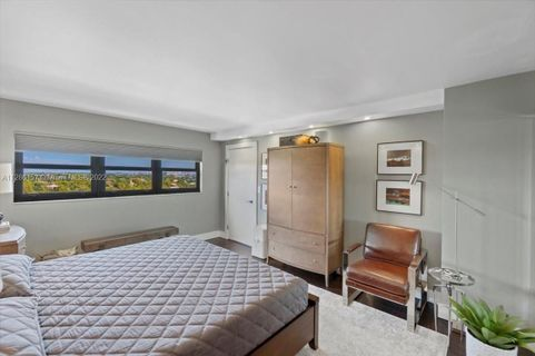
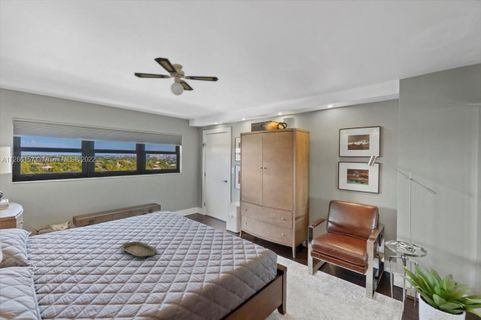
+ serving tray [118,241,158,259]
+ ceiling fan [133,56,220,96]
